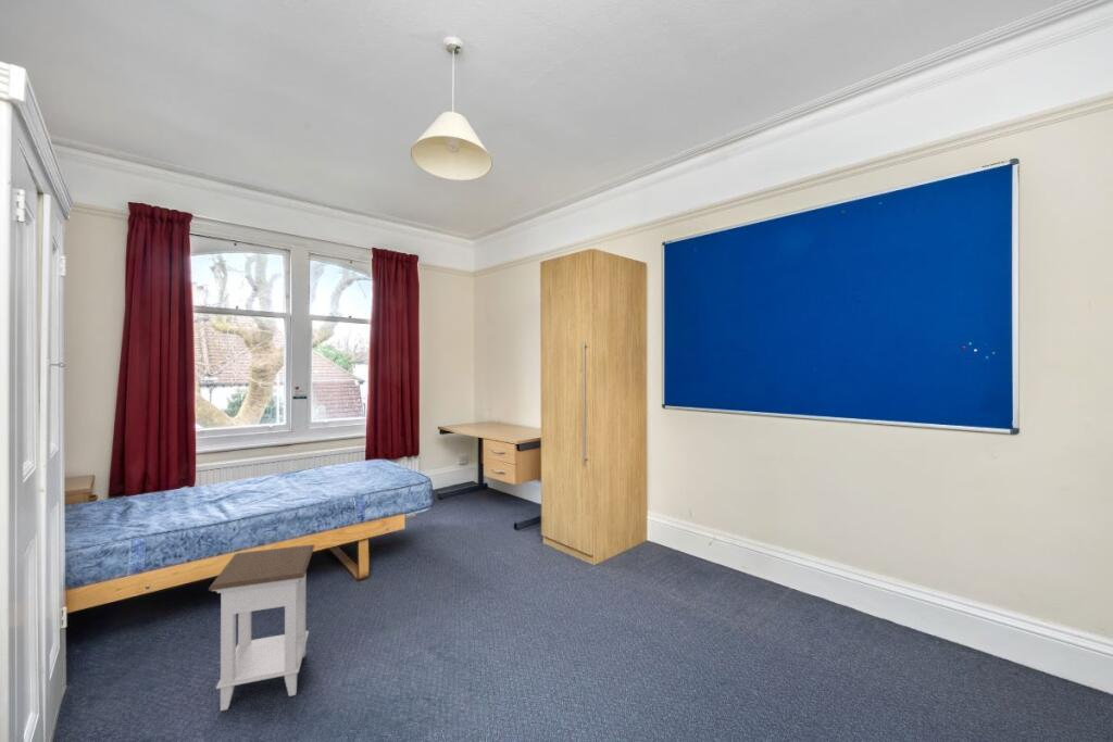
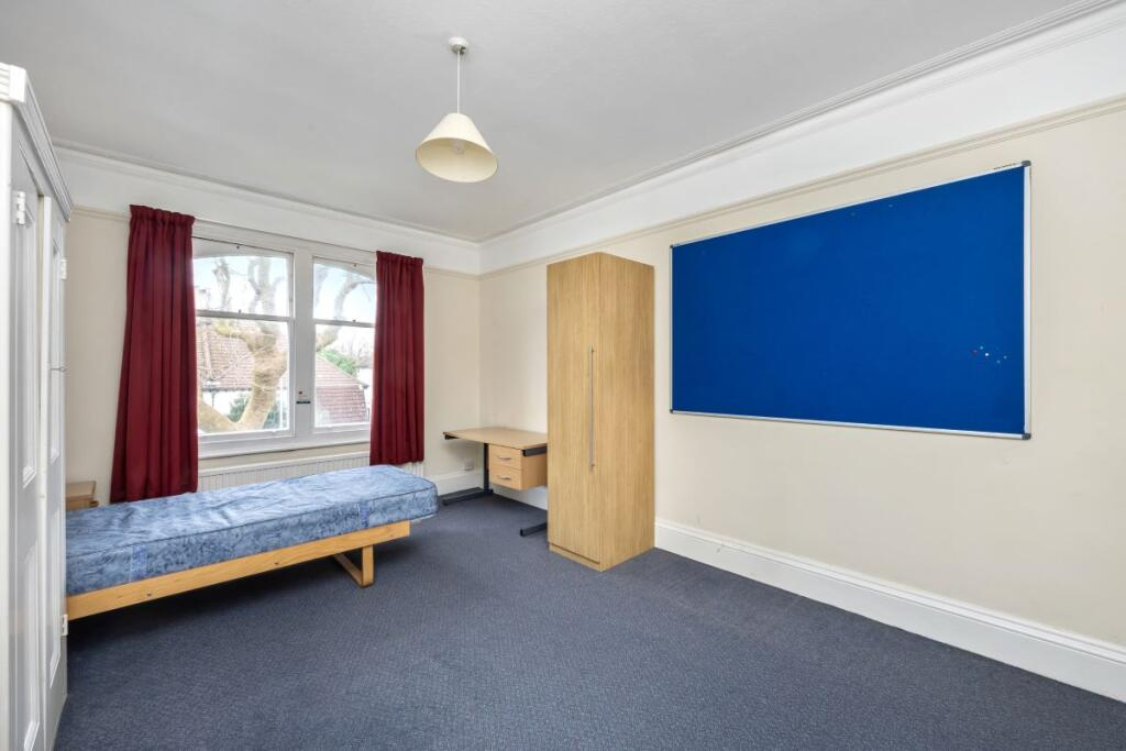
- nightstand [208,543,315,712]
